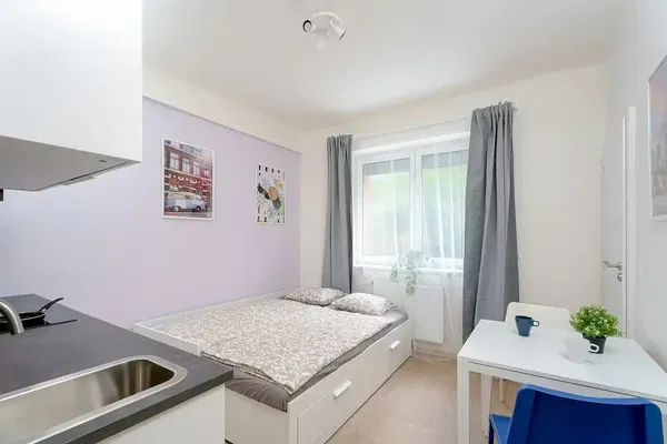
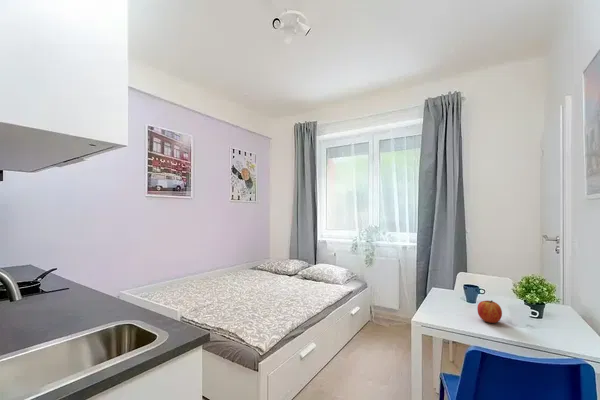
+ apple [476,299,503,324]
